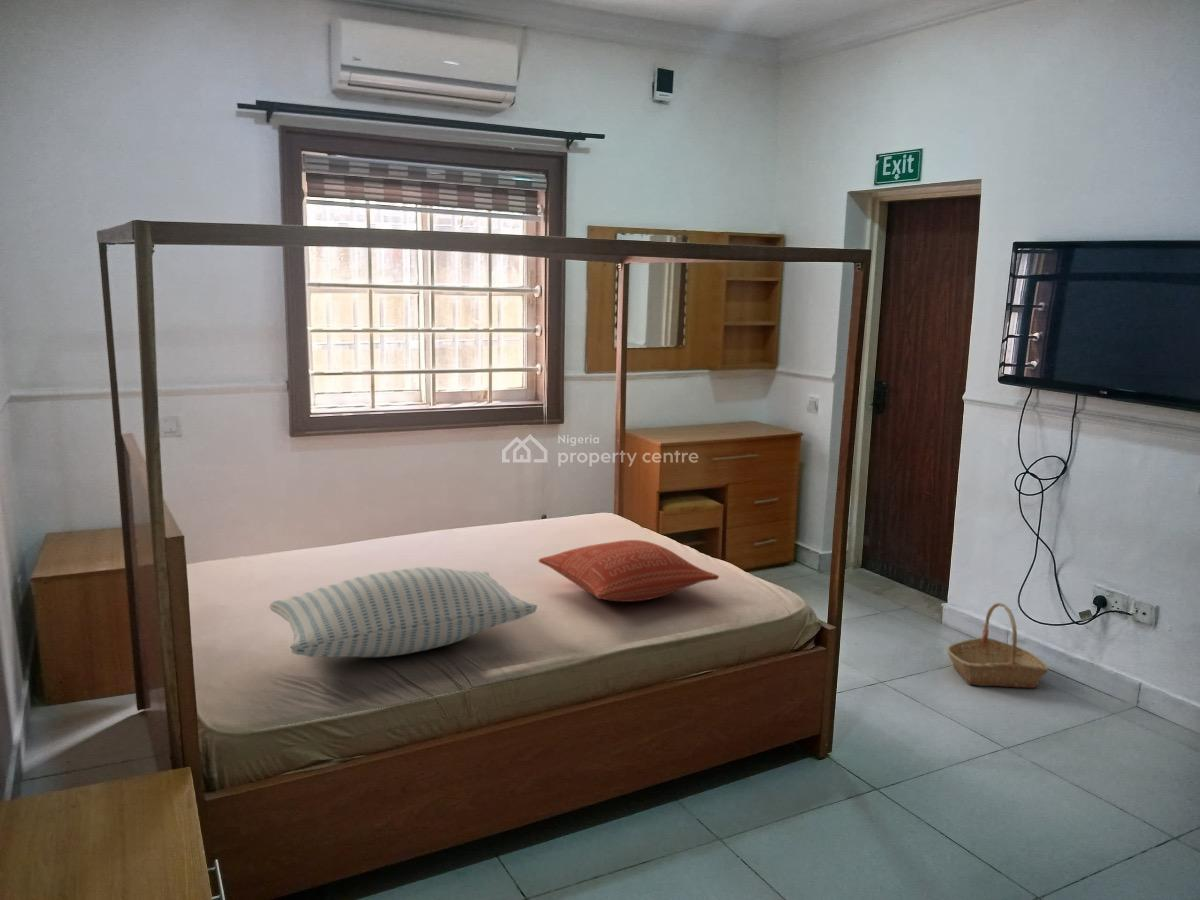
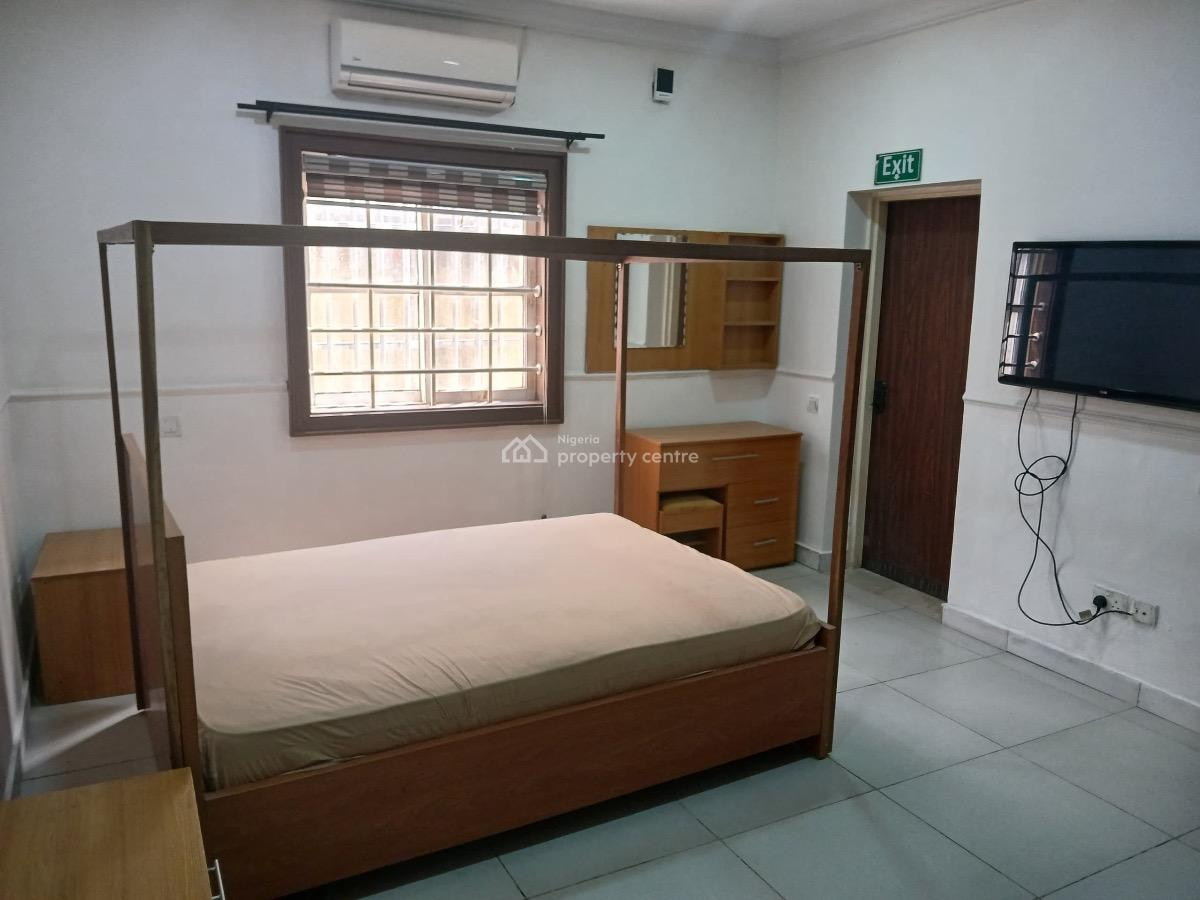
- basket [946,601,1051,689]
- pillow [269,566,538,658]
- pillow [537,539,720,603]
